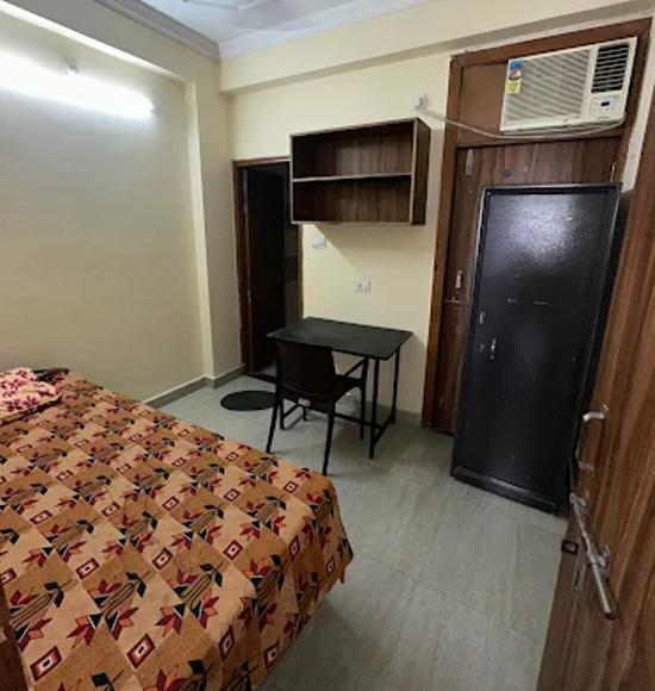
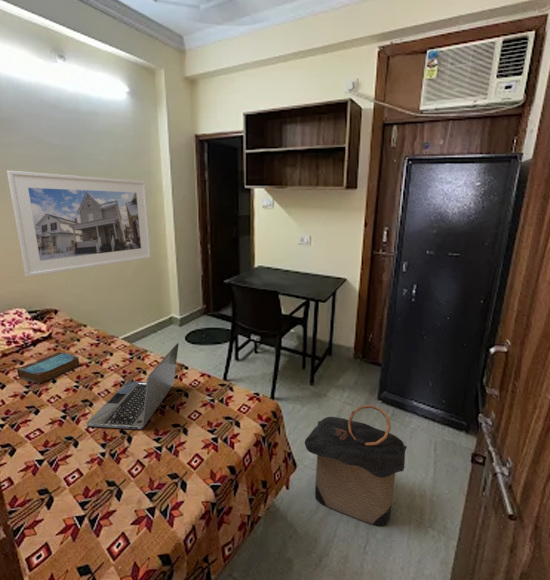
+ laundry hamper [304,404,408,527]
+ book [16,351,81,385]
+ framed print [6,169,152,278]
+ laptop [86,342,180,430]
